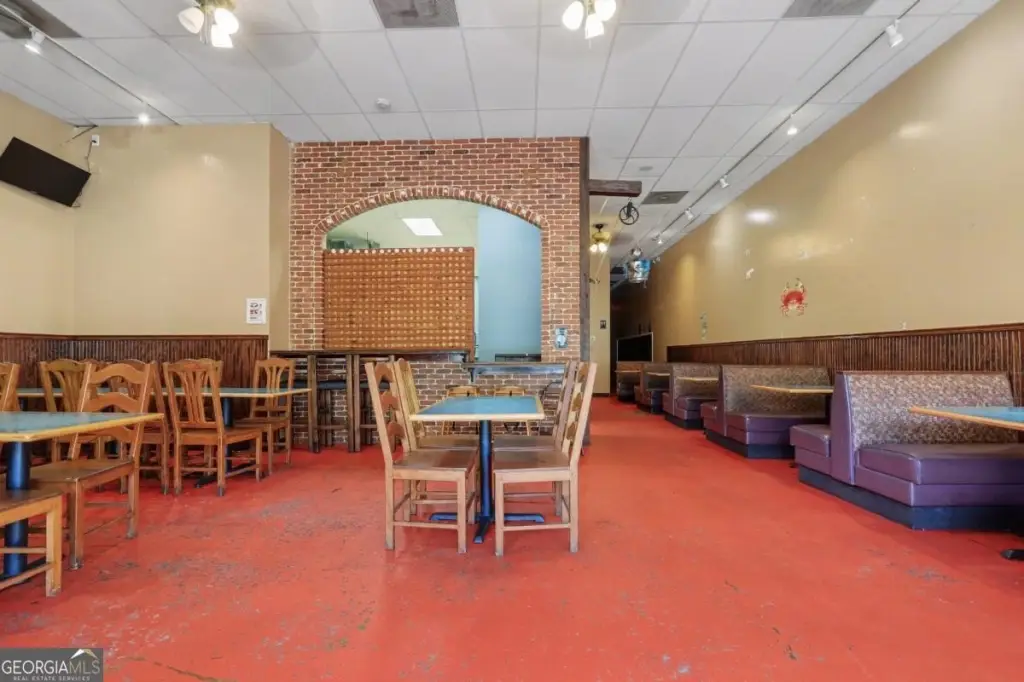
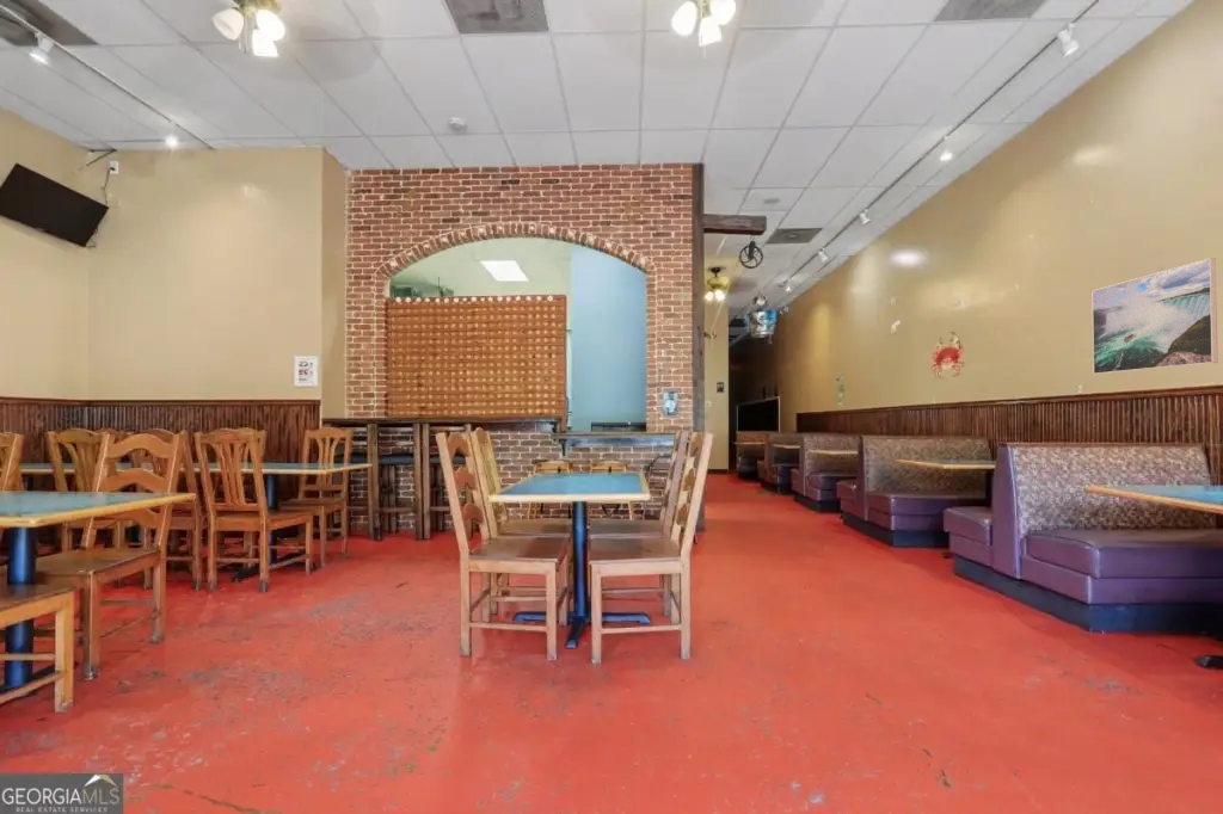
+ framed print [1090,258,1219,375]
